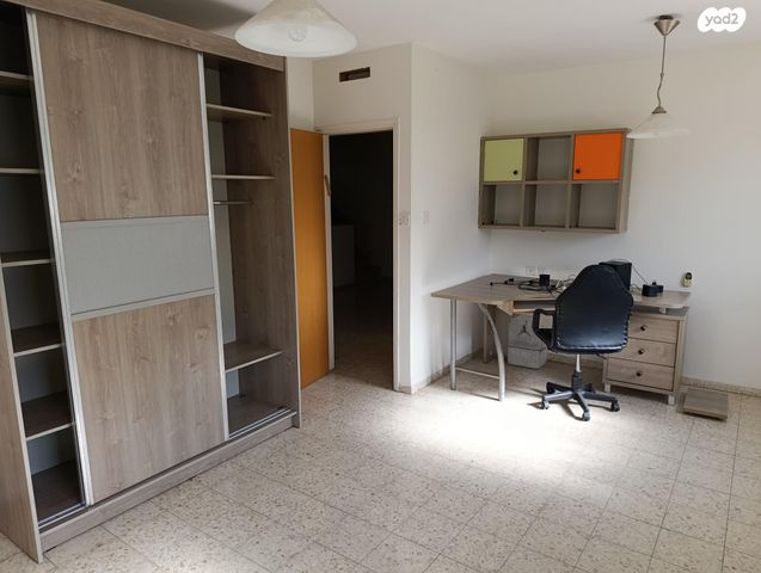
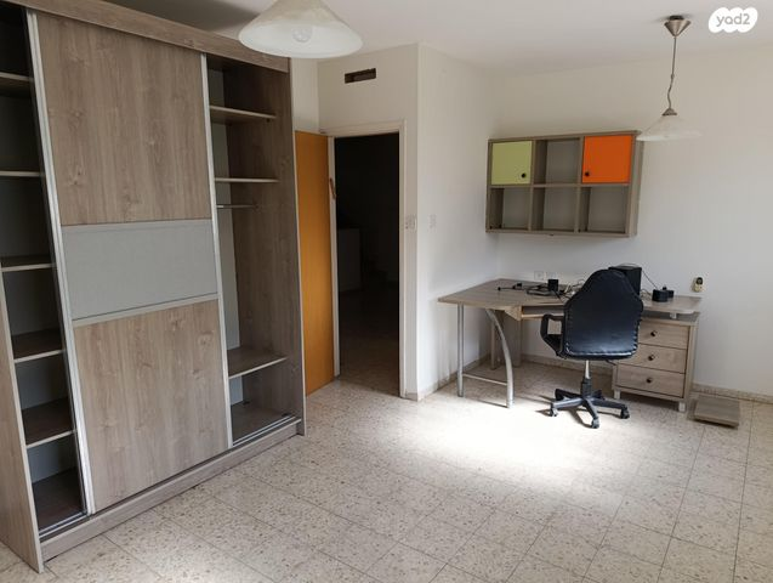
- backpack [507,314,548,370]
